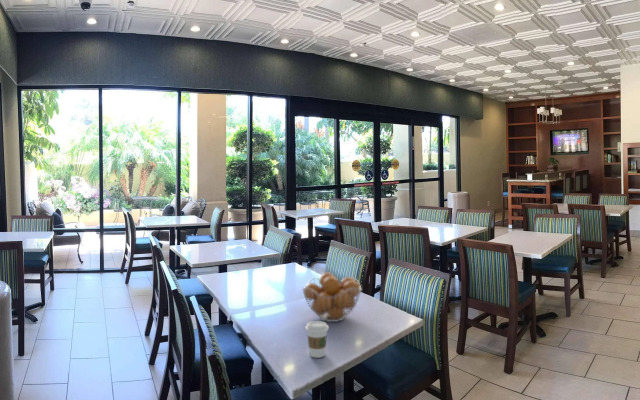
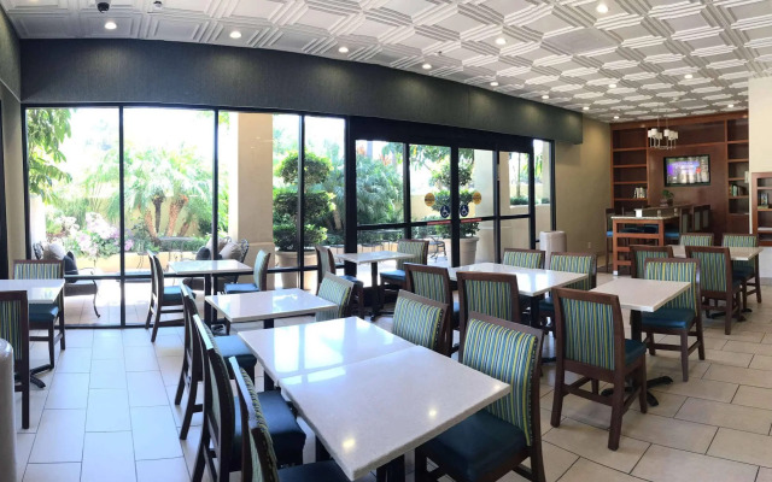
- coffee cup [304,320,330,359]
- fruit basket [302,271,362,323]
